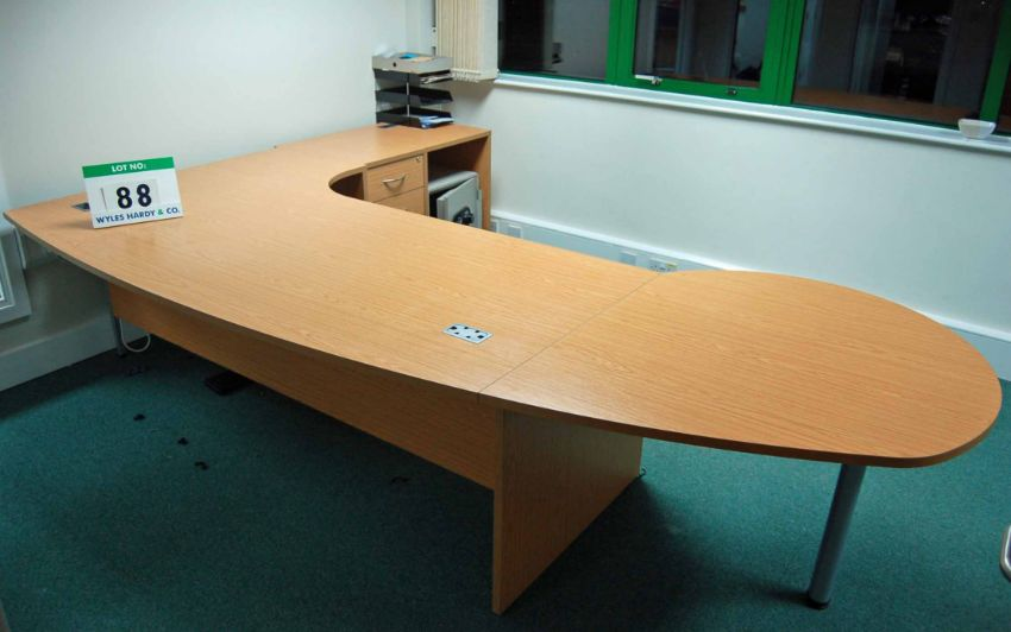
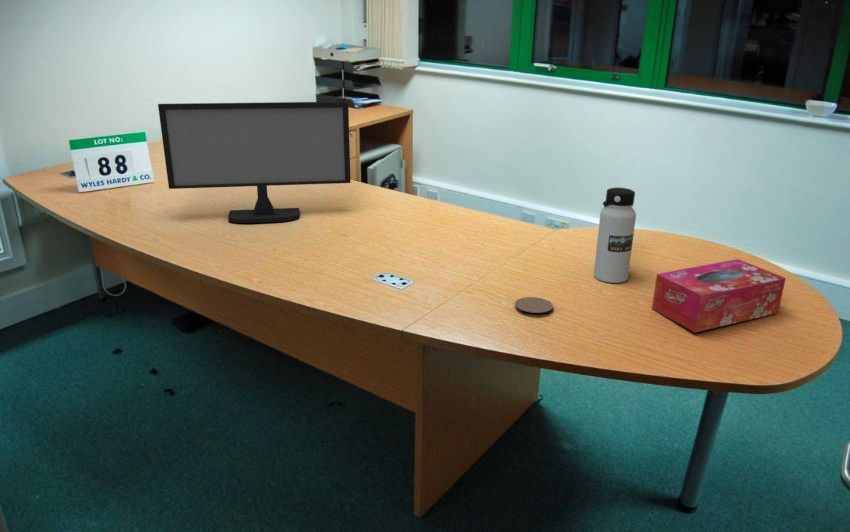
+ computer monitor [157,101,352,224]
+ coaster [514,296,554,318]
+ water bottle [593,187,637,284]
+ tissue box [651,258,787,333]
